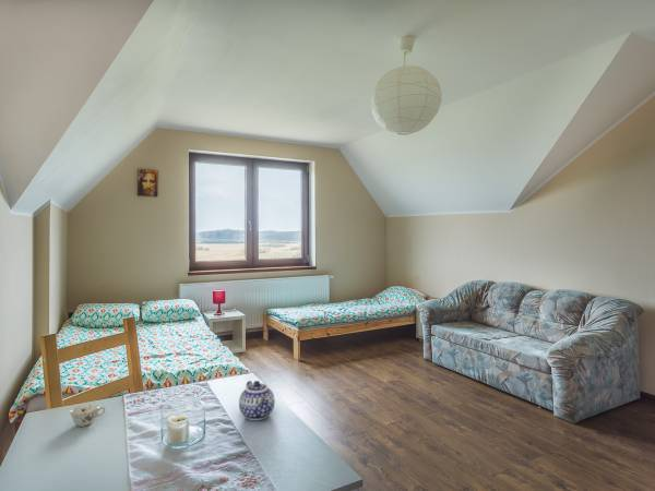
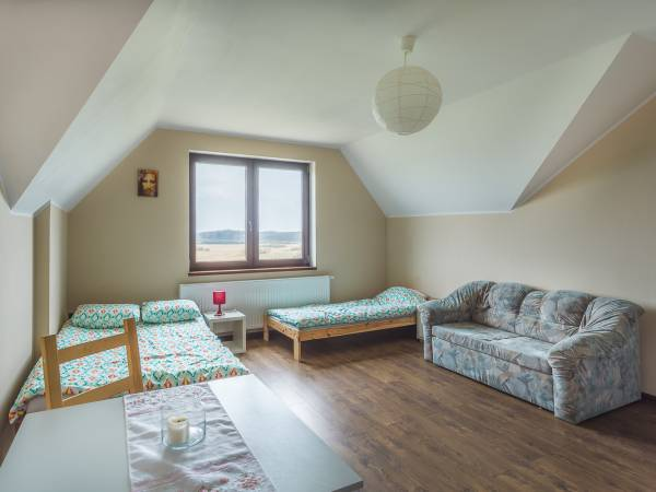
- teapot [238,380,276,421]
- teacup [69,403,106,428]
